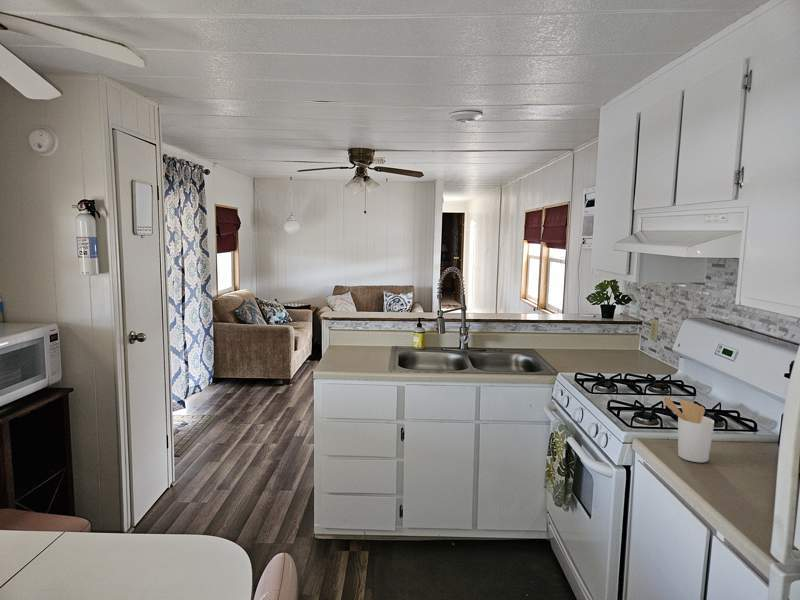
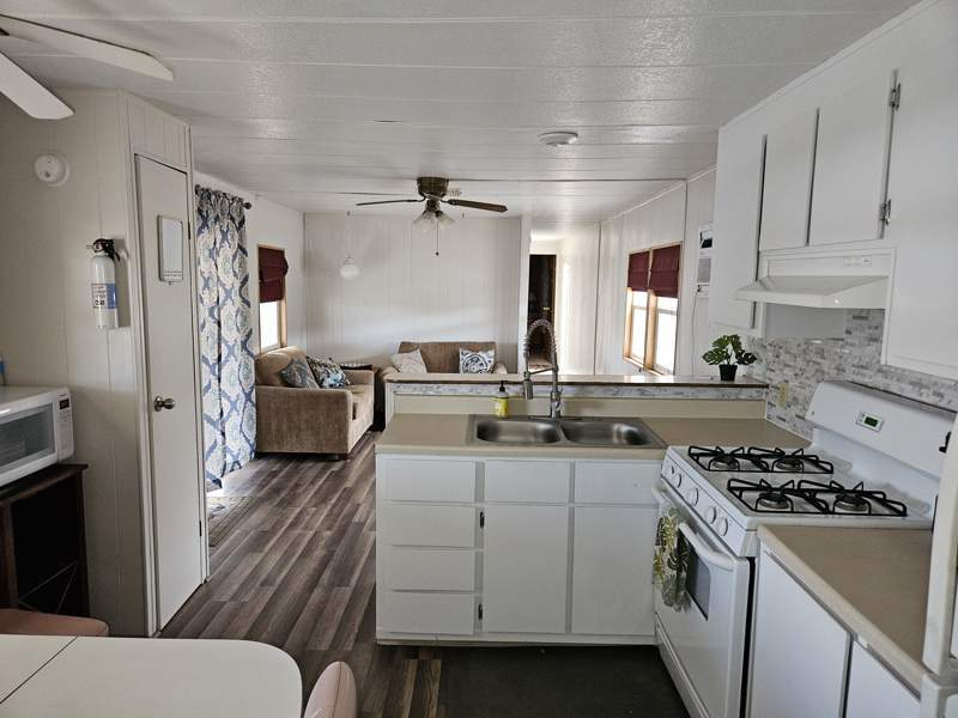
- utensil holder [661,396,715,463]
